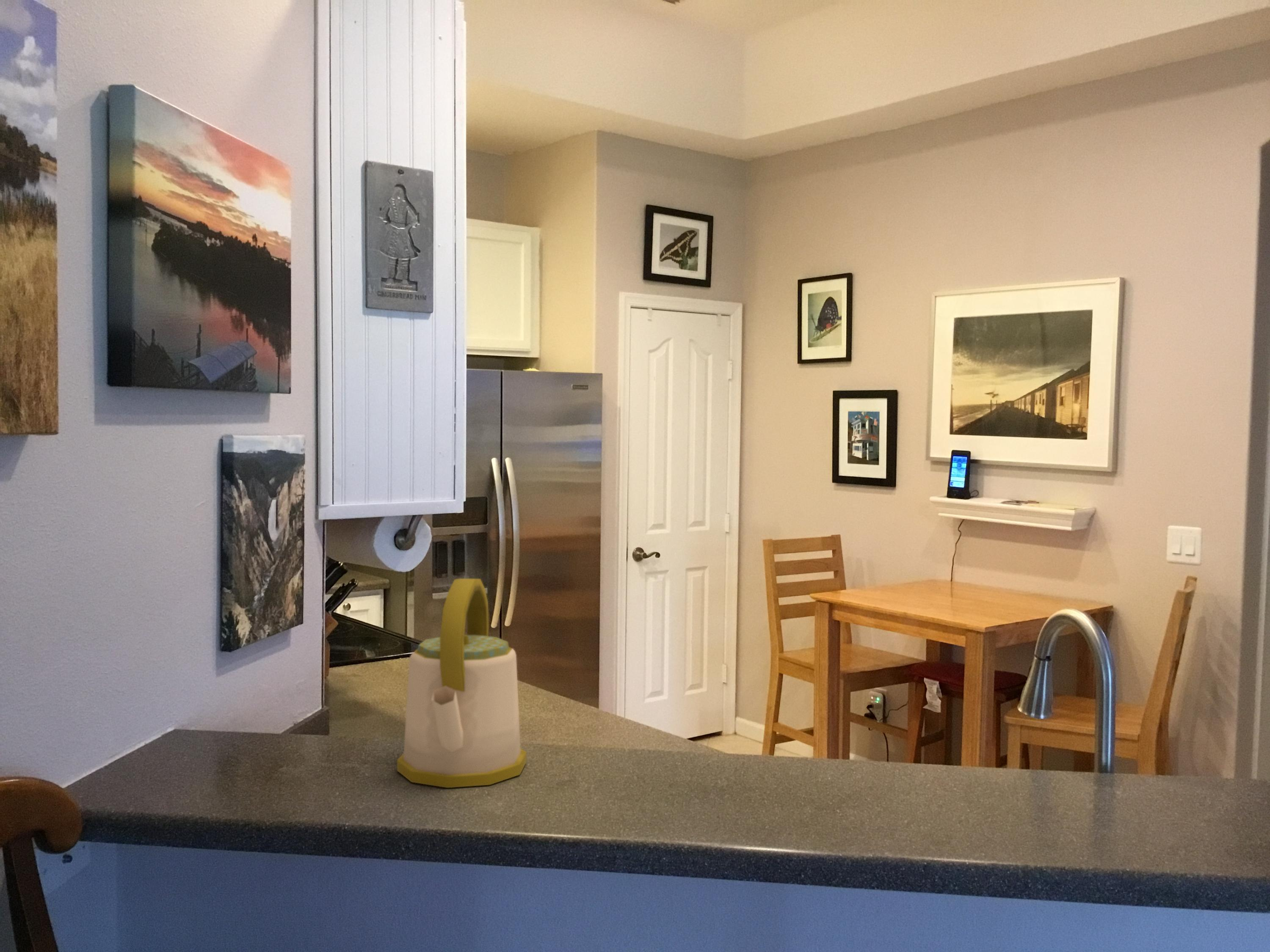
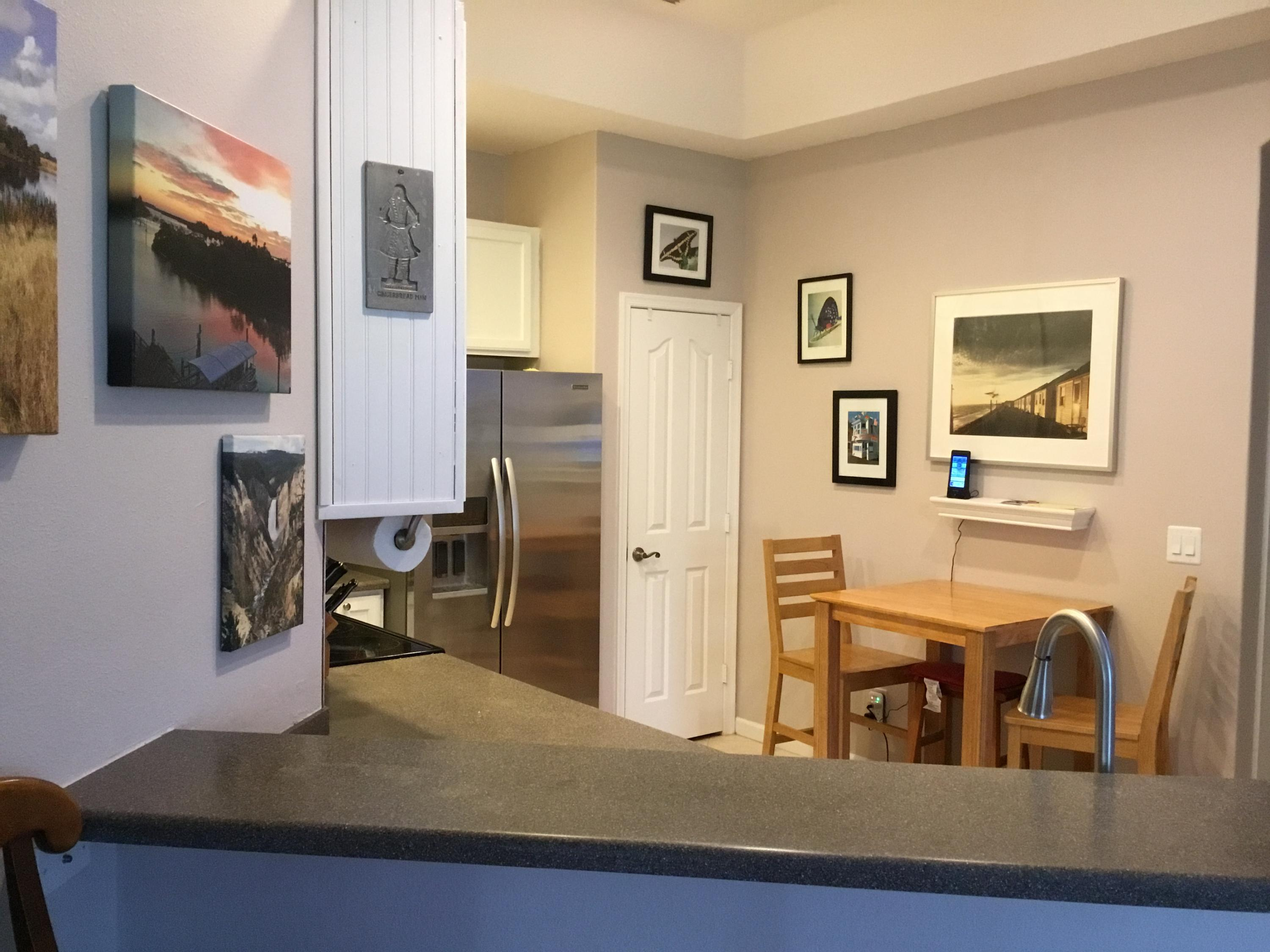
- kettle [397,578,527,788]
